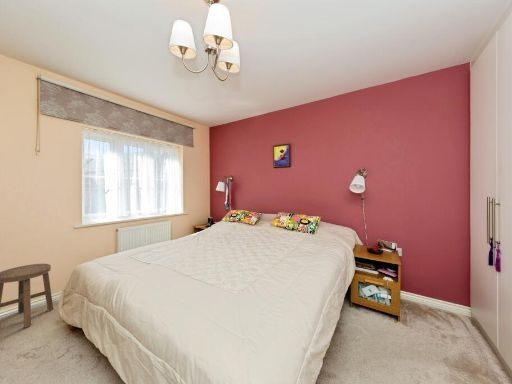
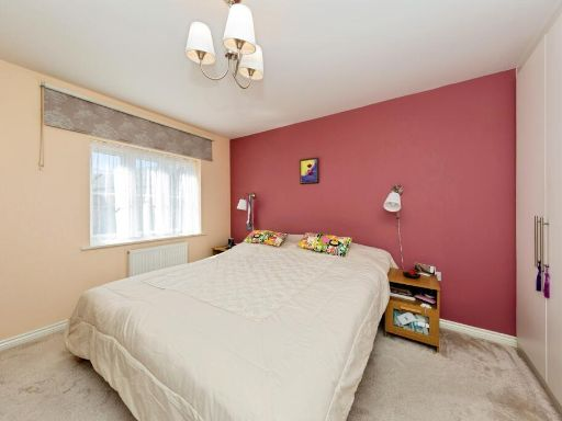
- stool [0,263,54,329]
